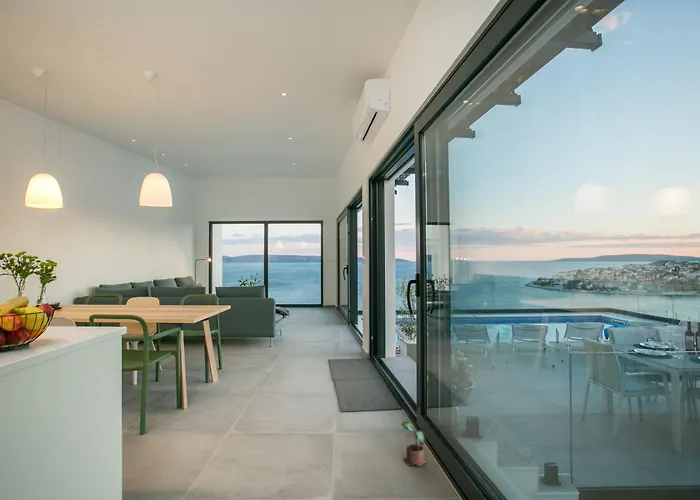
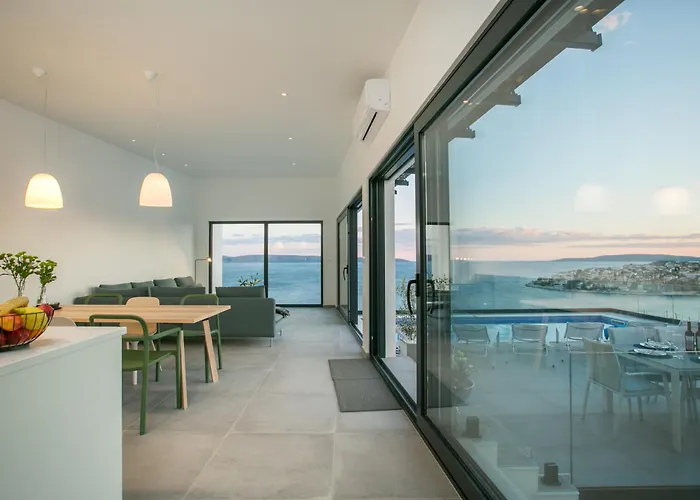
- potted plant [400,420,427,467]
